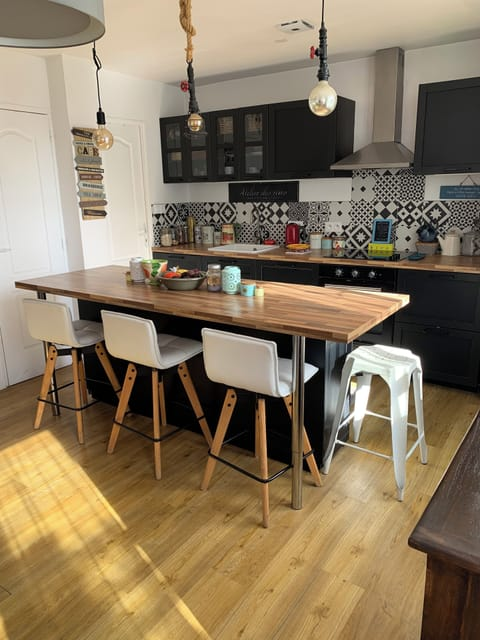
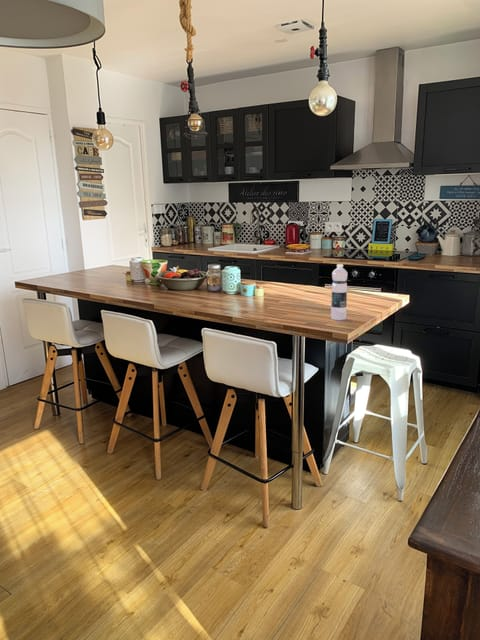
+ water bottle [330,263,348,321]
